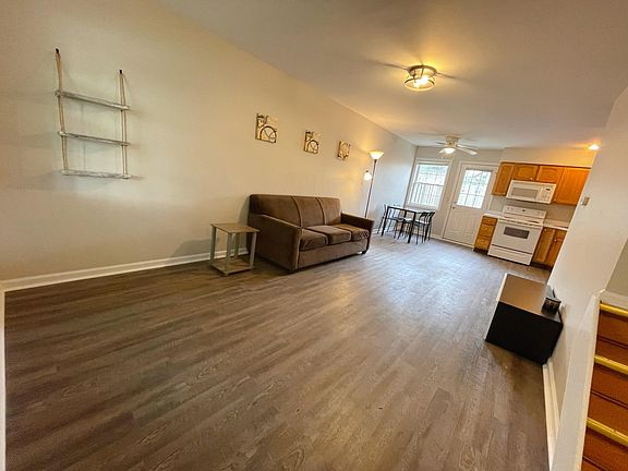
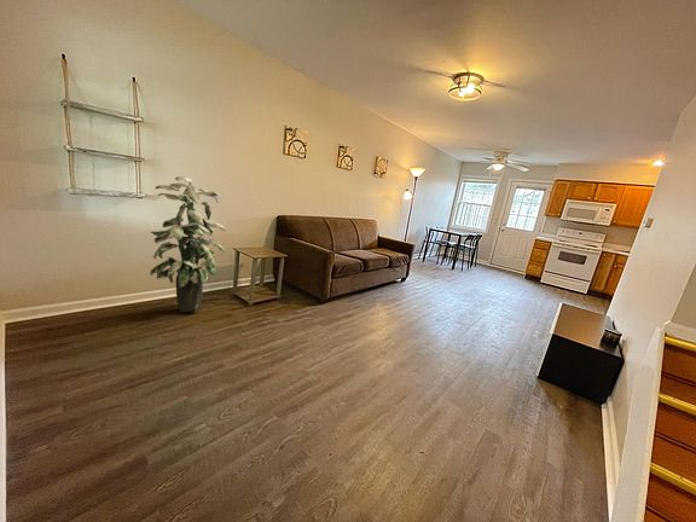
+ indoor plant [149,175,226,313]
